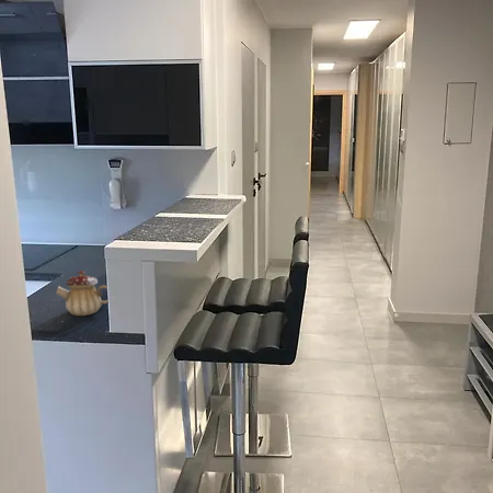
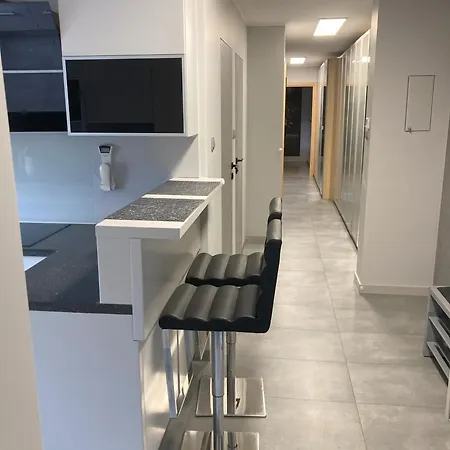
- teapot [55,270,110,317]
